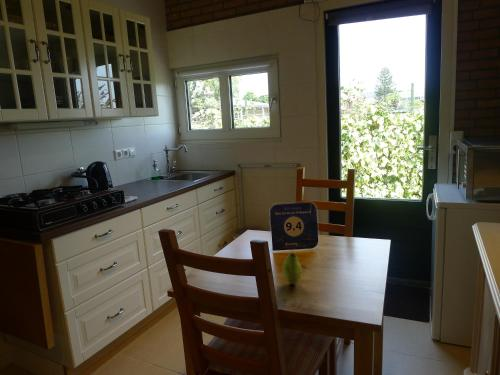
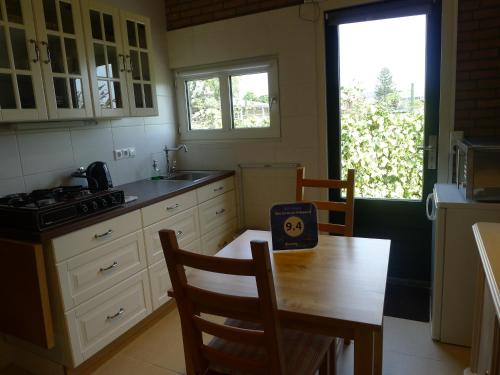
- fruit [281,252,303,285]
